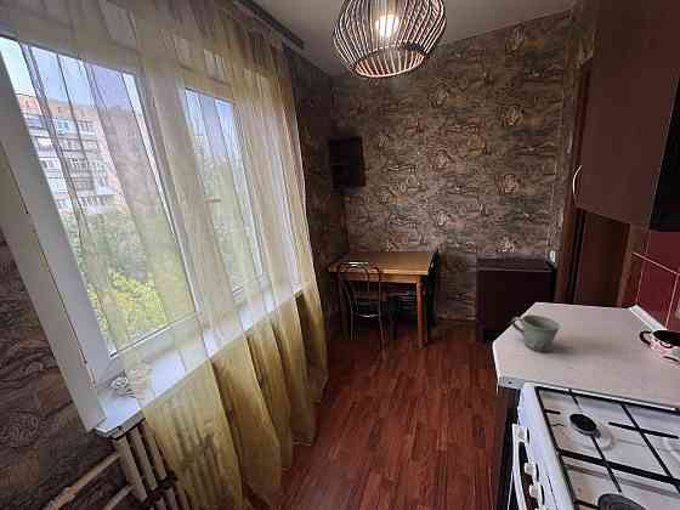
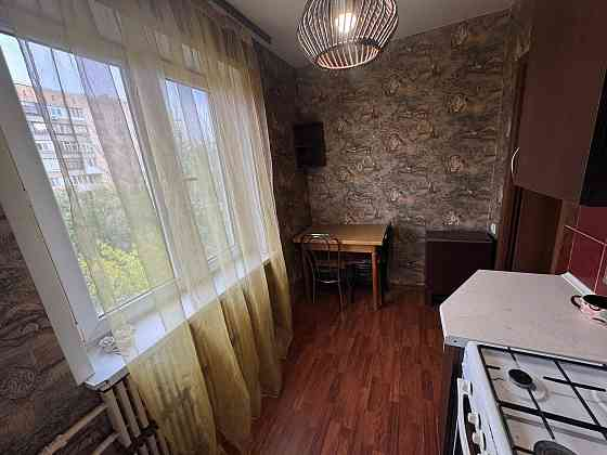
- mug [510,314,561,353]
